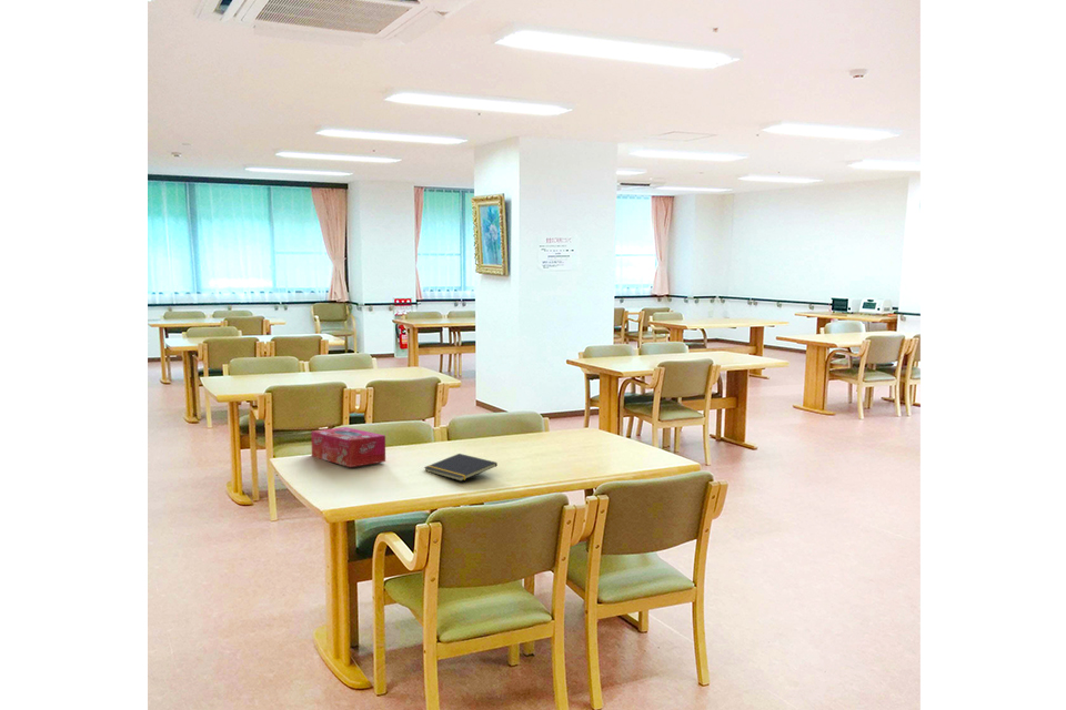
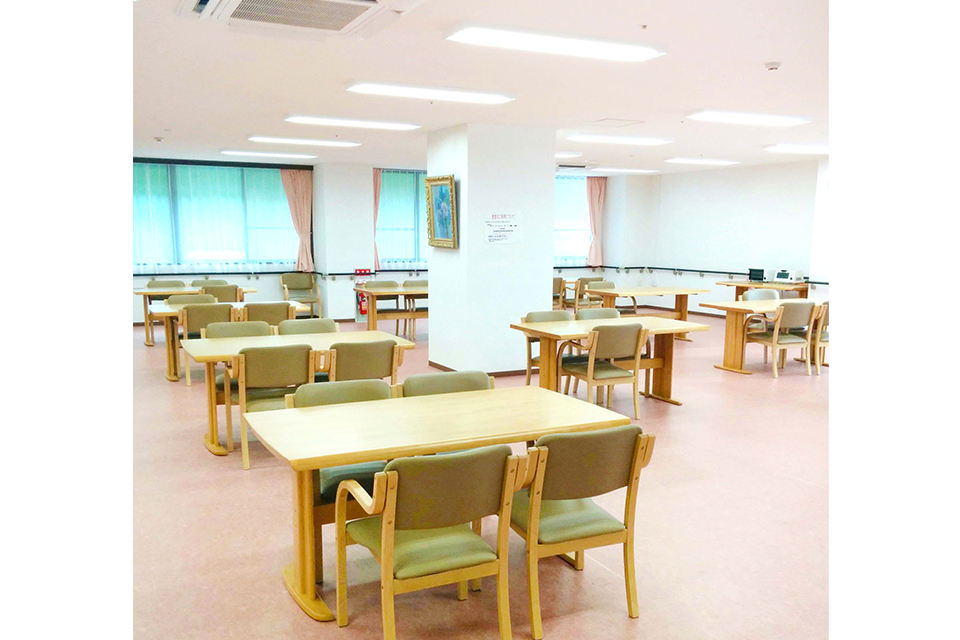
- tissue box [310,426,386,468]
- notepad [423,453,499,483]
